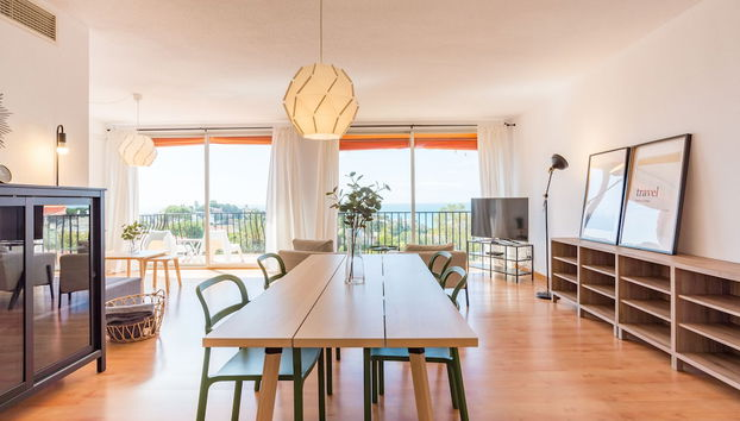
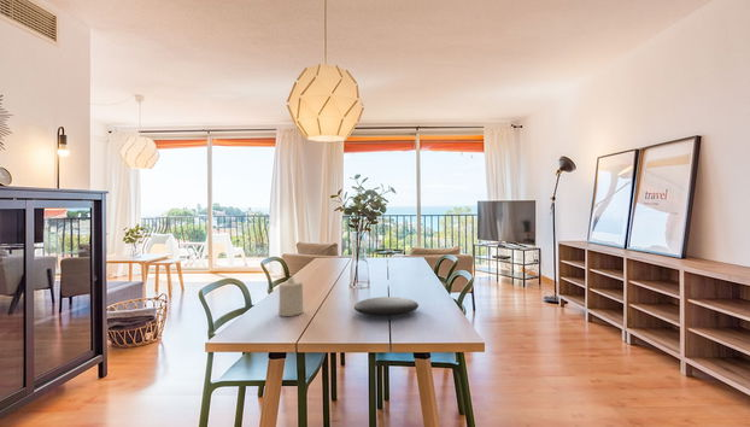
+ candle [277,276,305,317]
+ plate [353,296,420,317]
